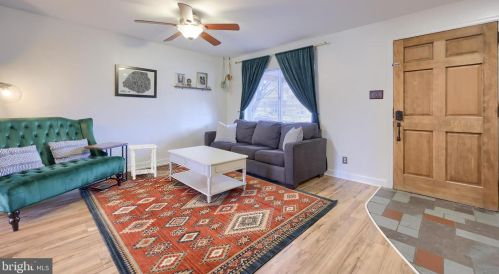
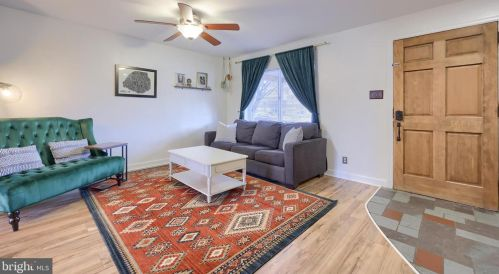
- side table [128,144,158,180]
